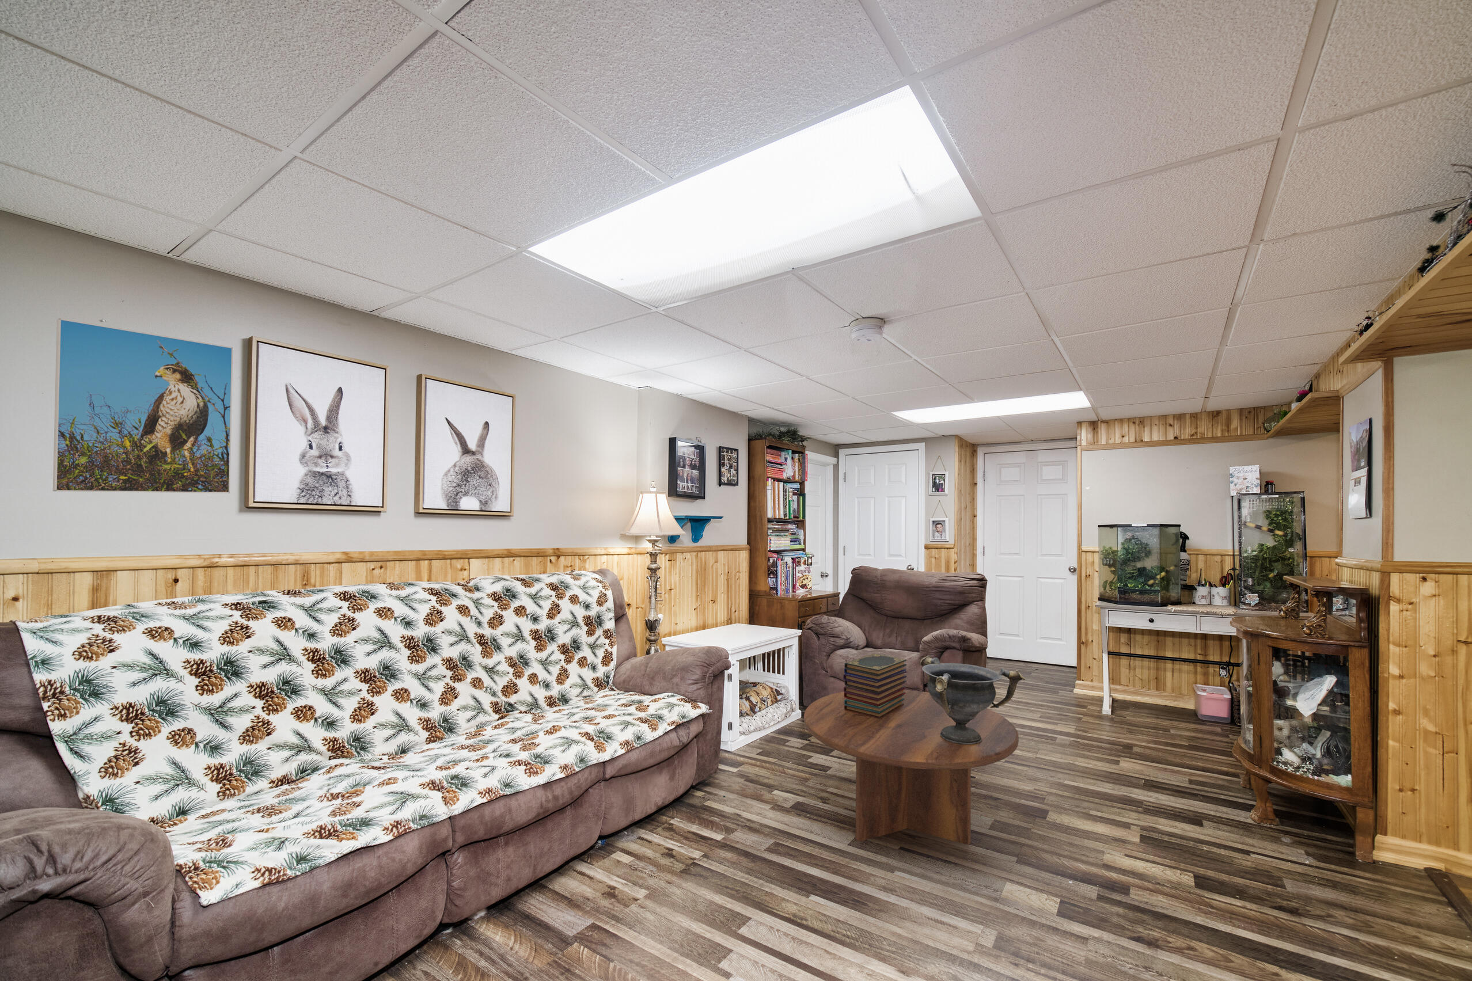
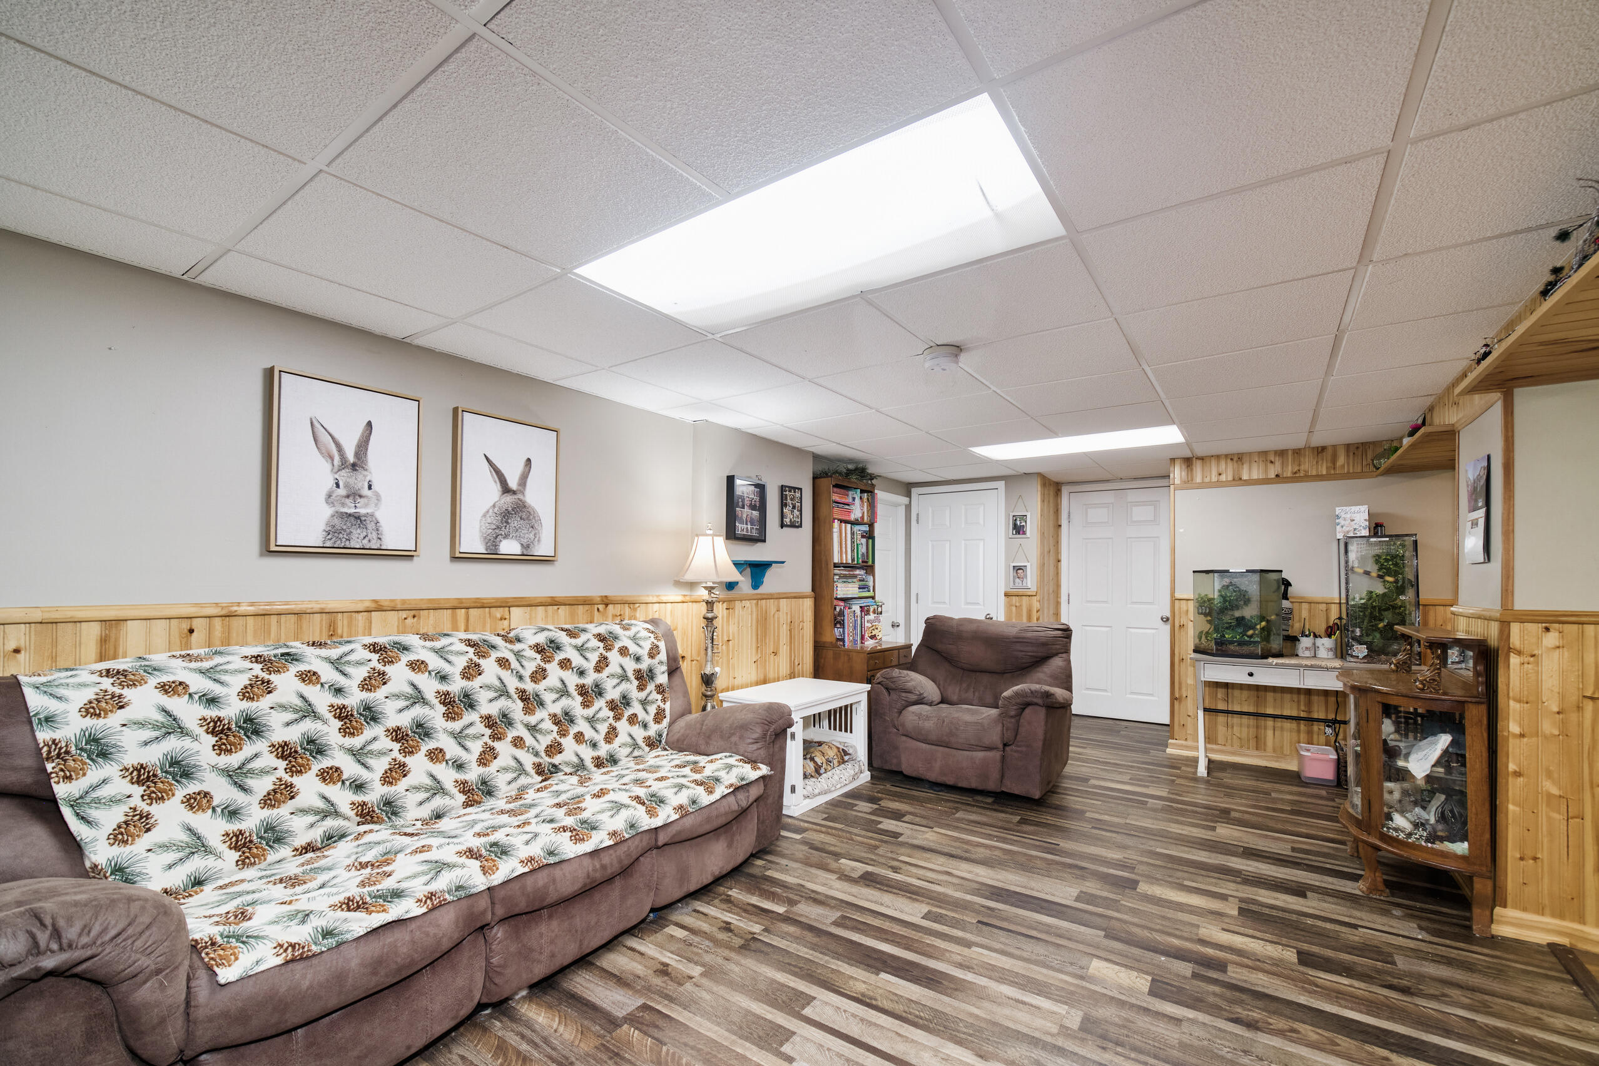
- decorative bowl [920,655,1025,745]
- coffee table [804,689,1020,845]
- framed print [53,318,233,494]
- book stack [843,653,907,718]
